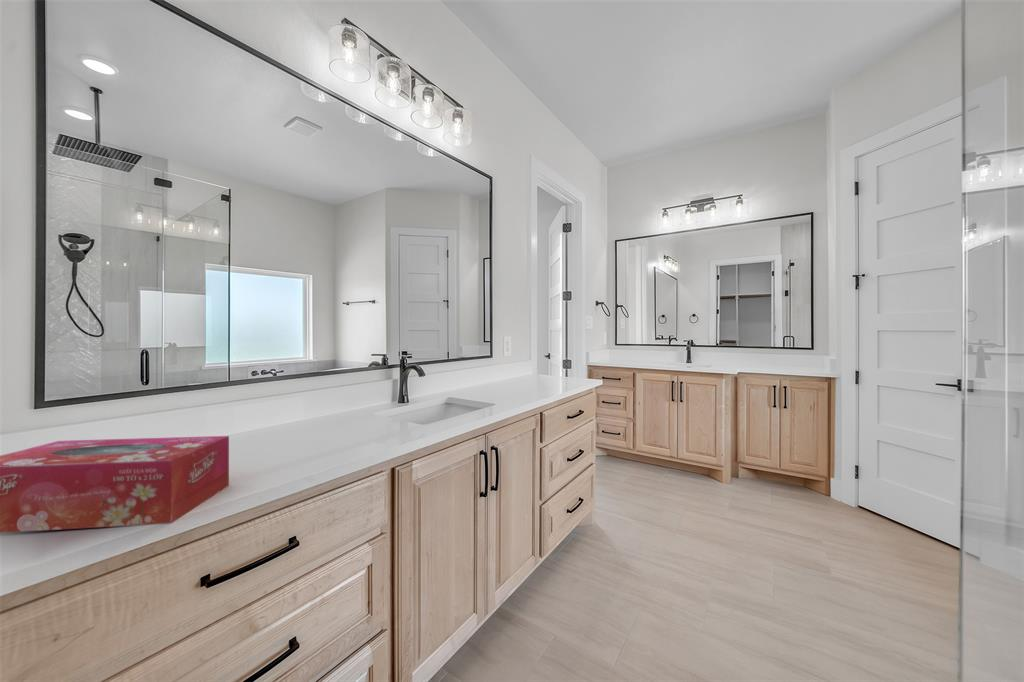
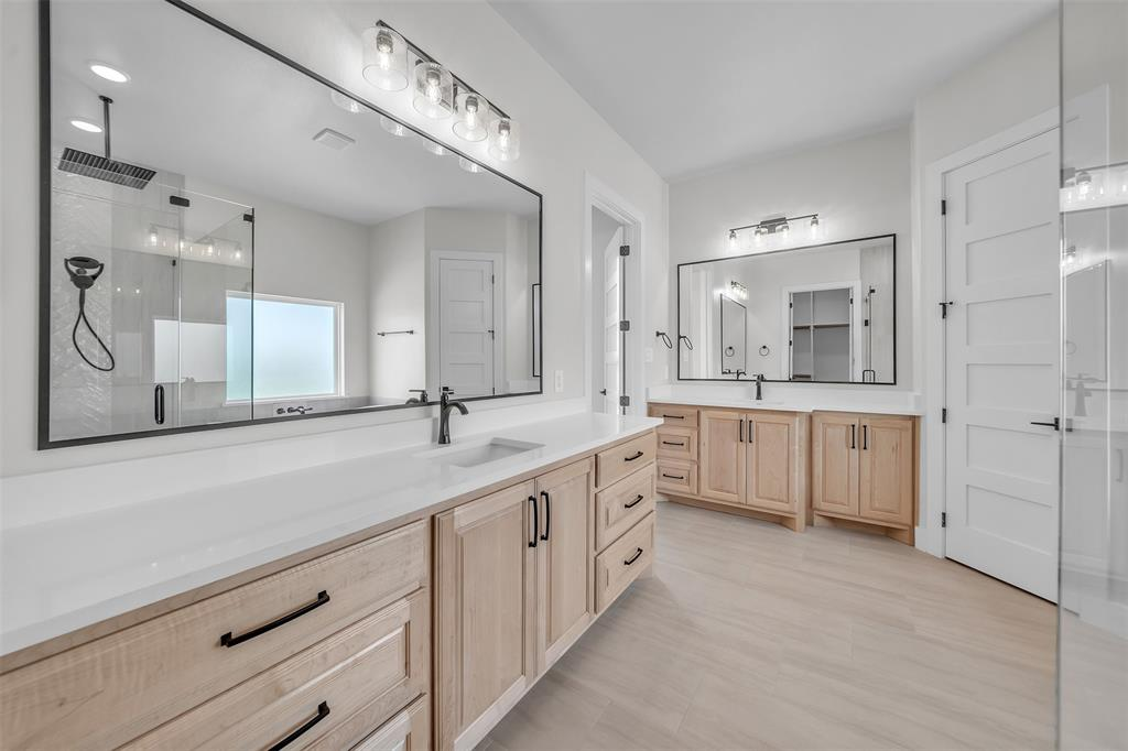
- tissue box [0,435,230,534]
